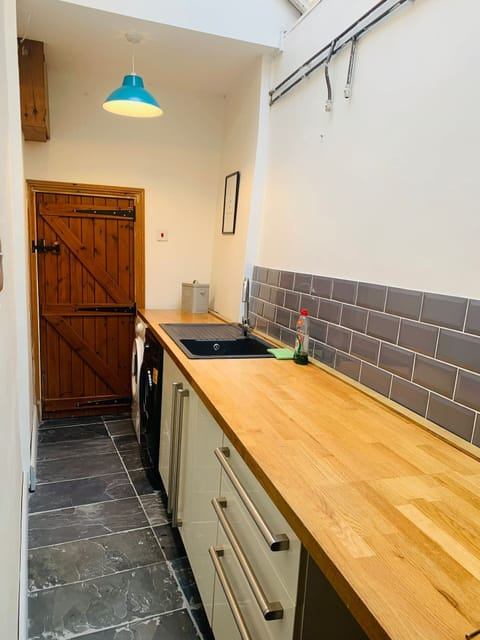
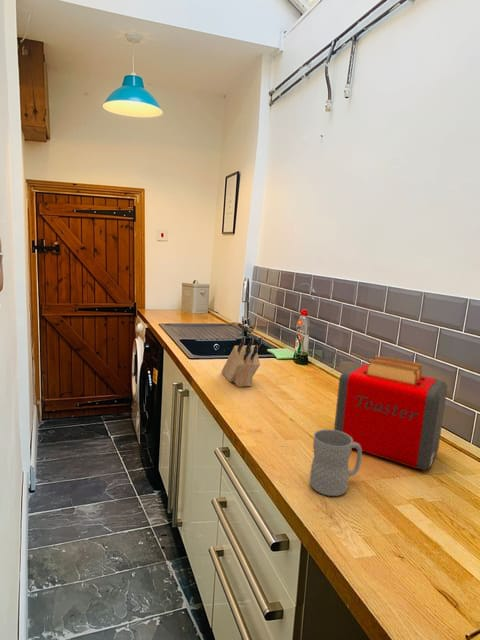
+ toaster [333,355,448,471]
+ mug [309,428,363,497]
+ knife block [221,335,263,388]
